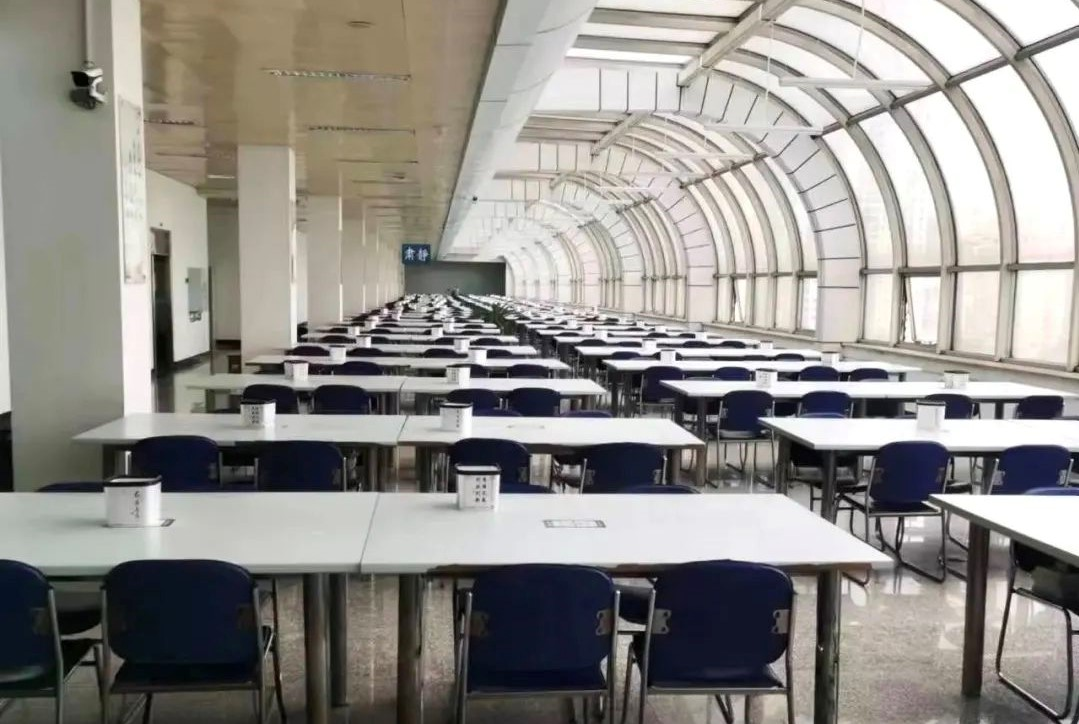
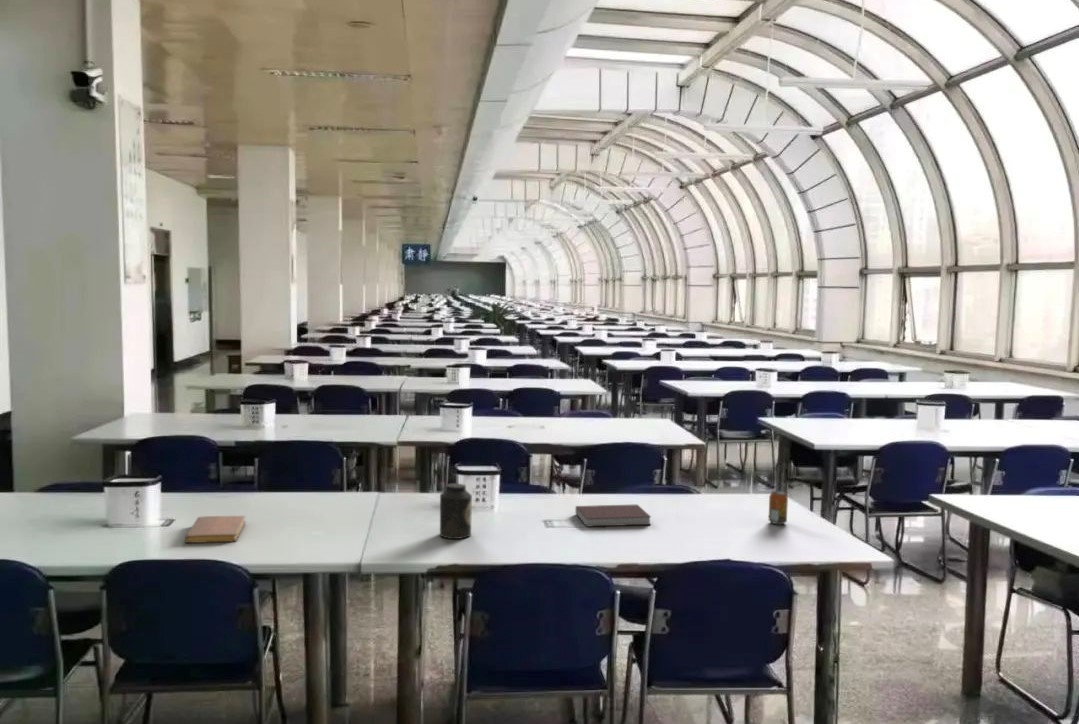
+ canister [439,482,473,540]
+ notebook [184,515,247,544]
+ notebook [575,503,652,528]
+ beverage can [768,490,789,525]
